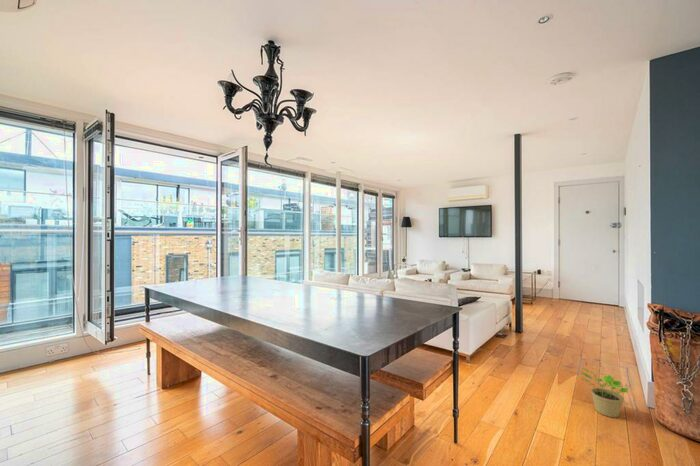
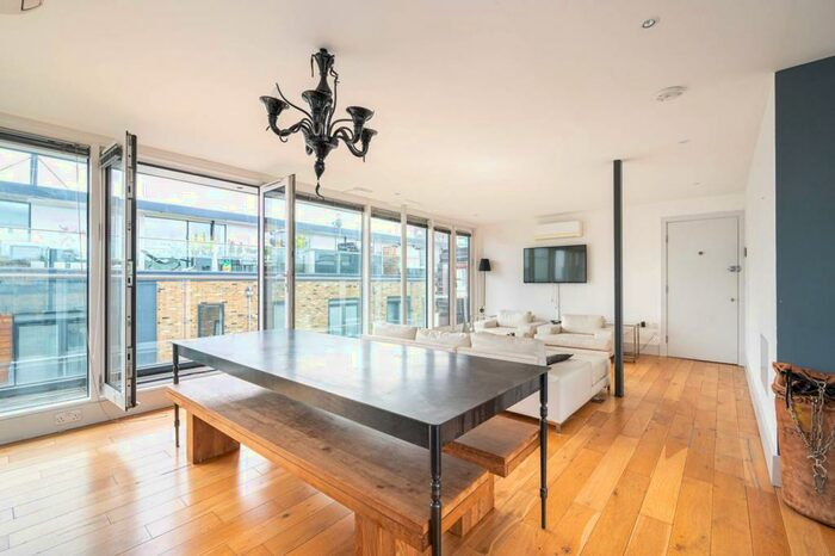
- potted plant [580,367,630,418]
